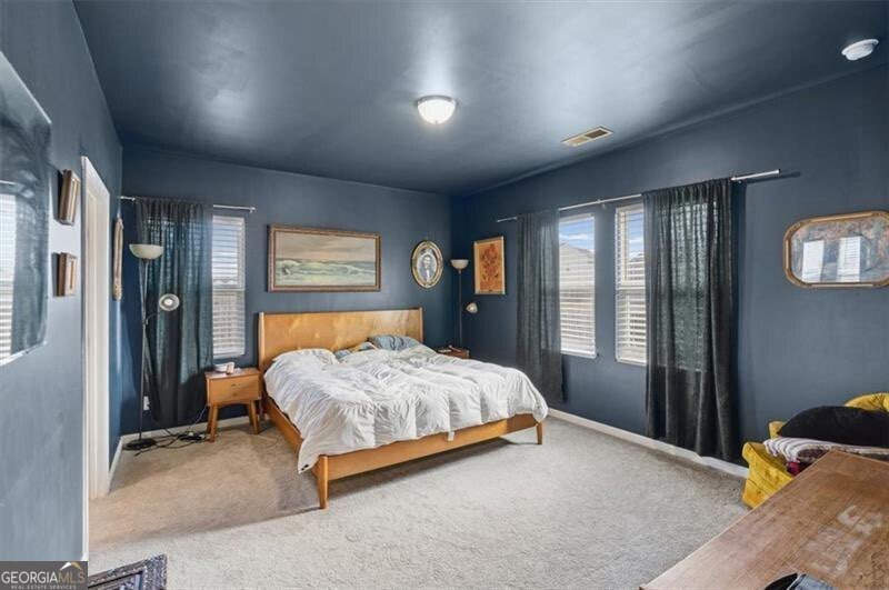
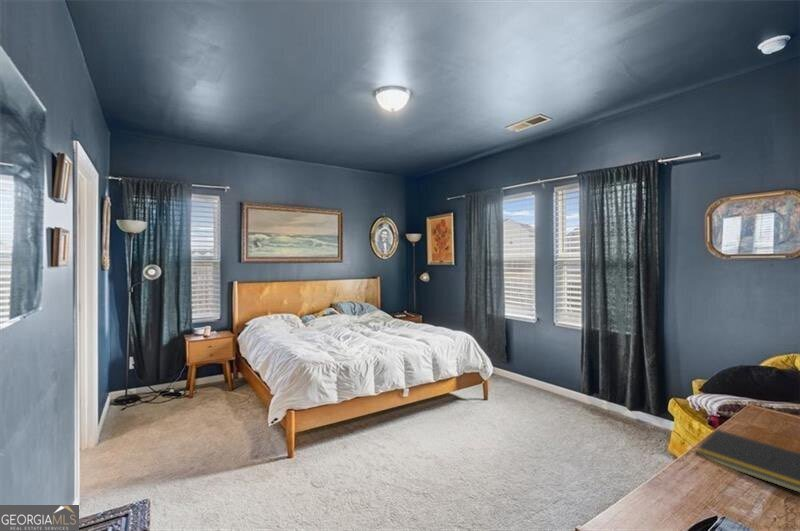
+ notepad [693,428,800,494]
